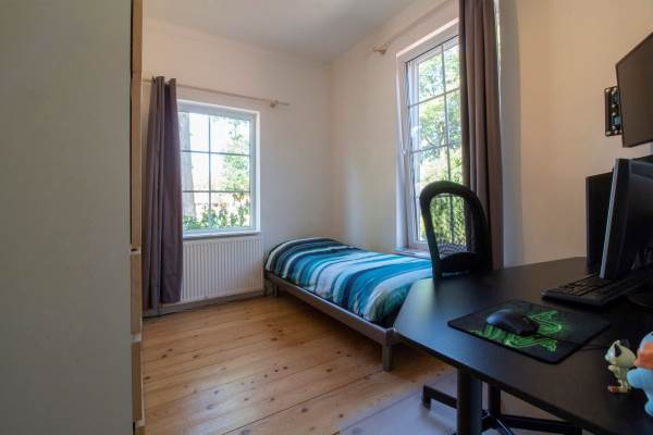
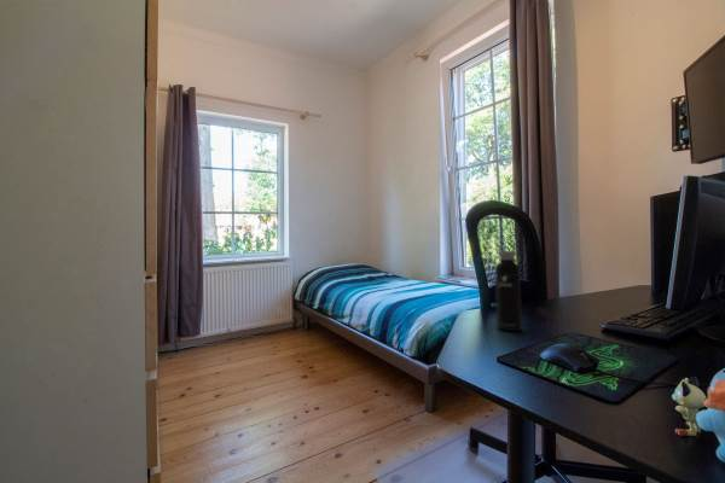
+ water bottle [494,242,523,332]
